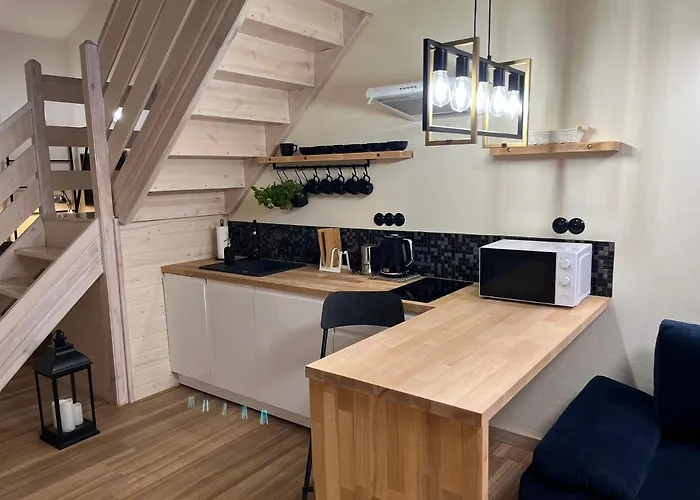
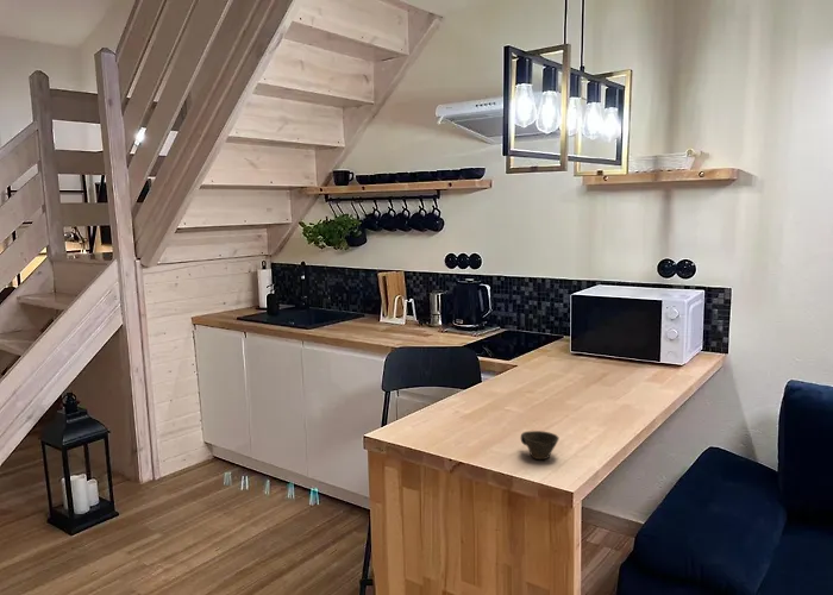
+ cup [520,430,560,461]
